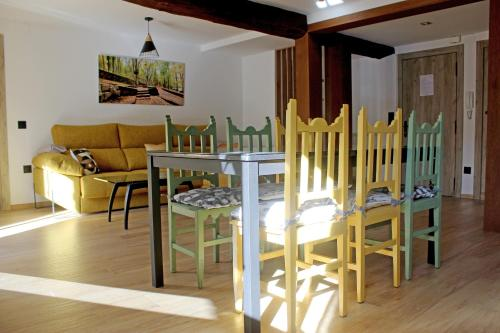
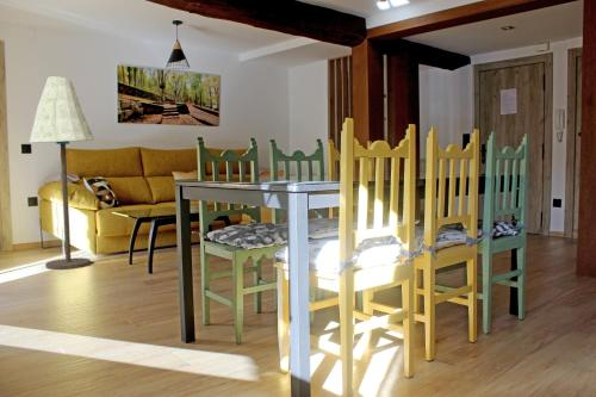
+ floor lamp [29,75,95,271]
